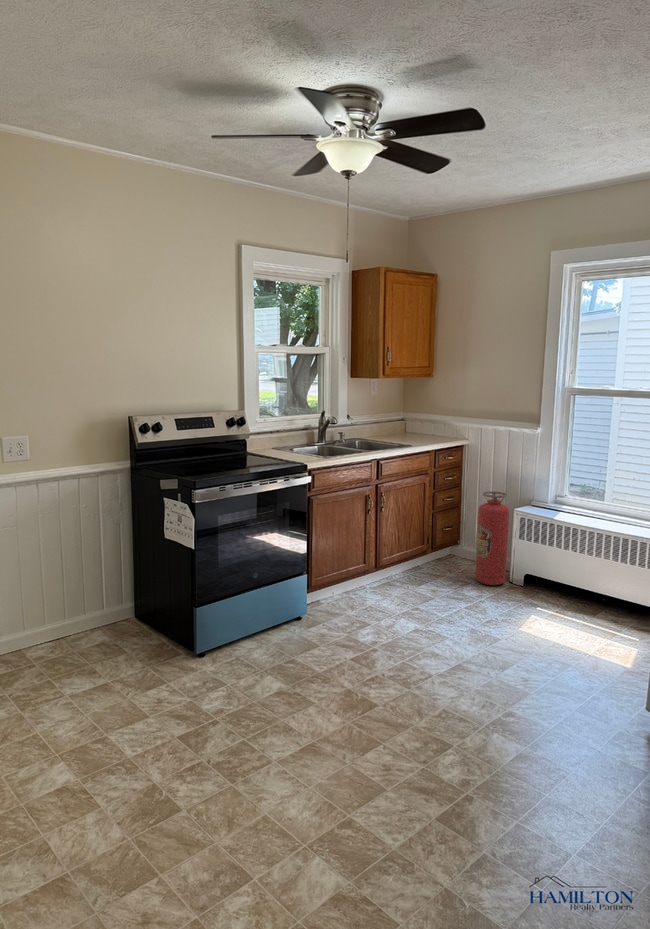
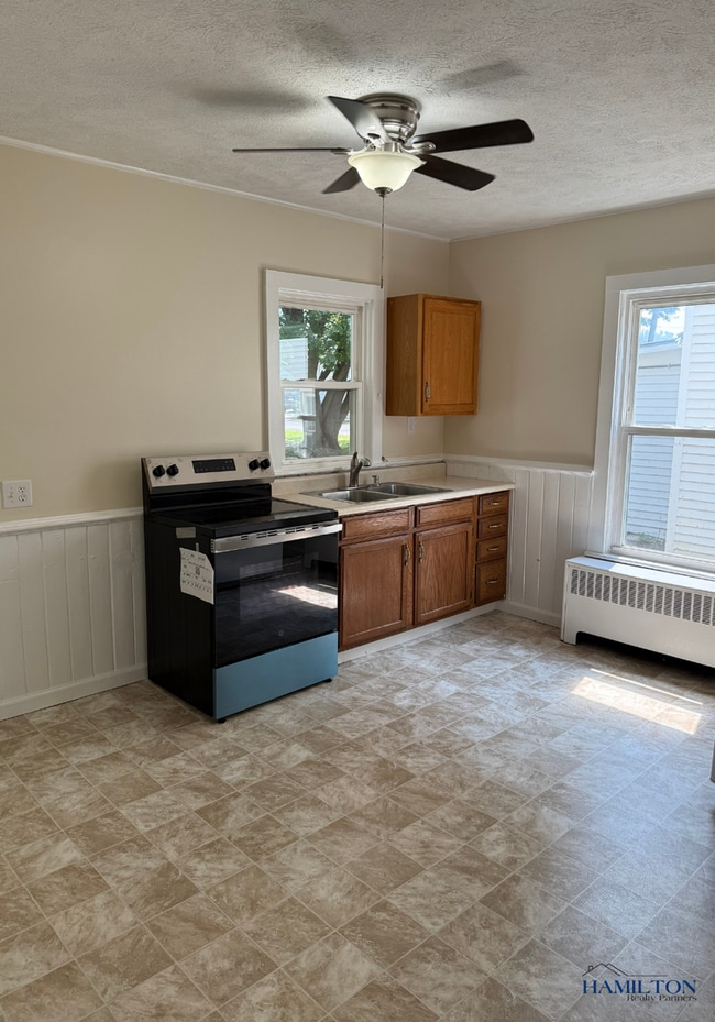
- fire extinguisher [474,491,510,586]
